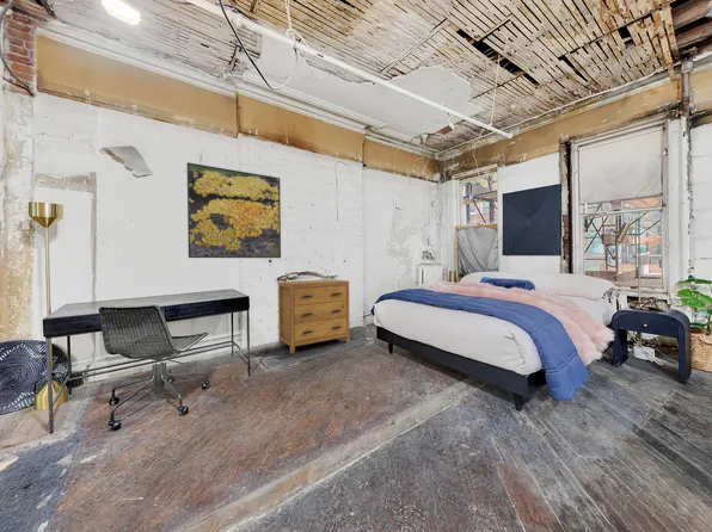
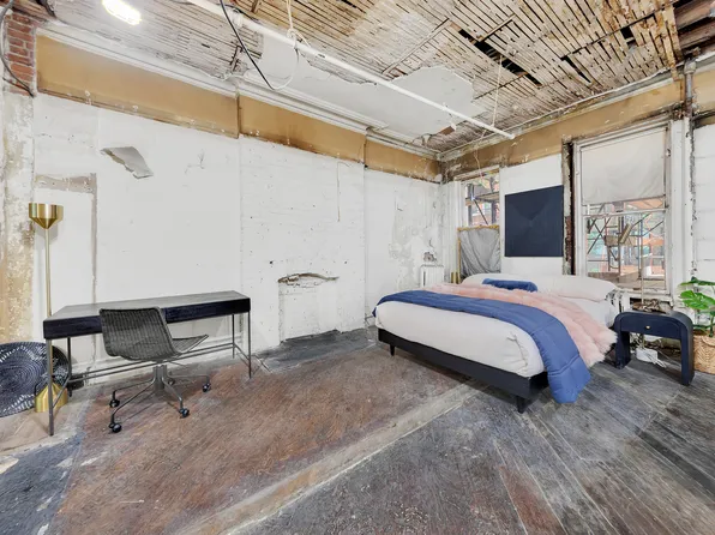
- dresser [277,278,351,354]
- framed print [186,161,282,259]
